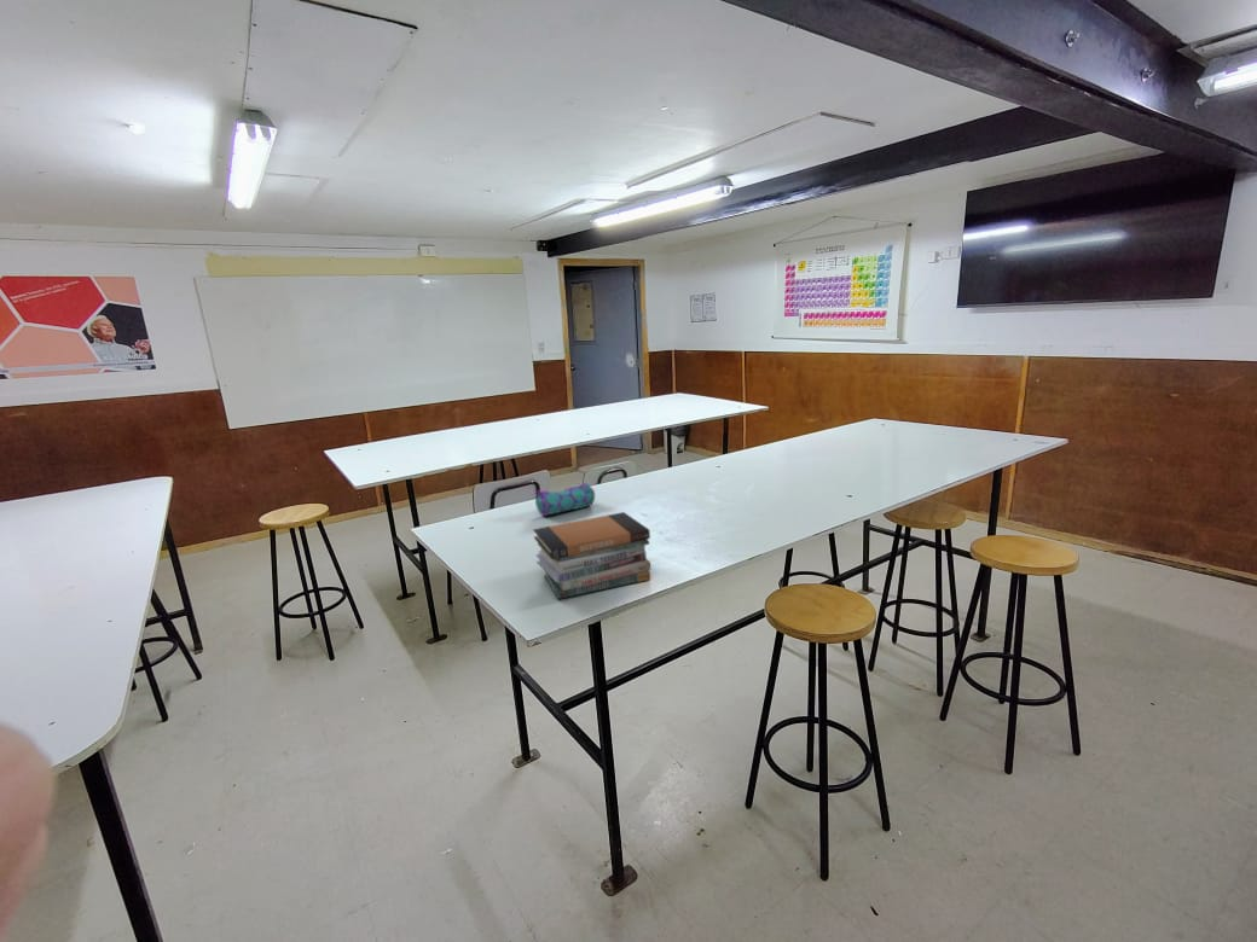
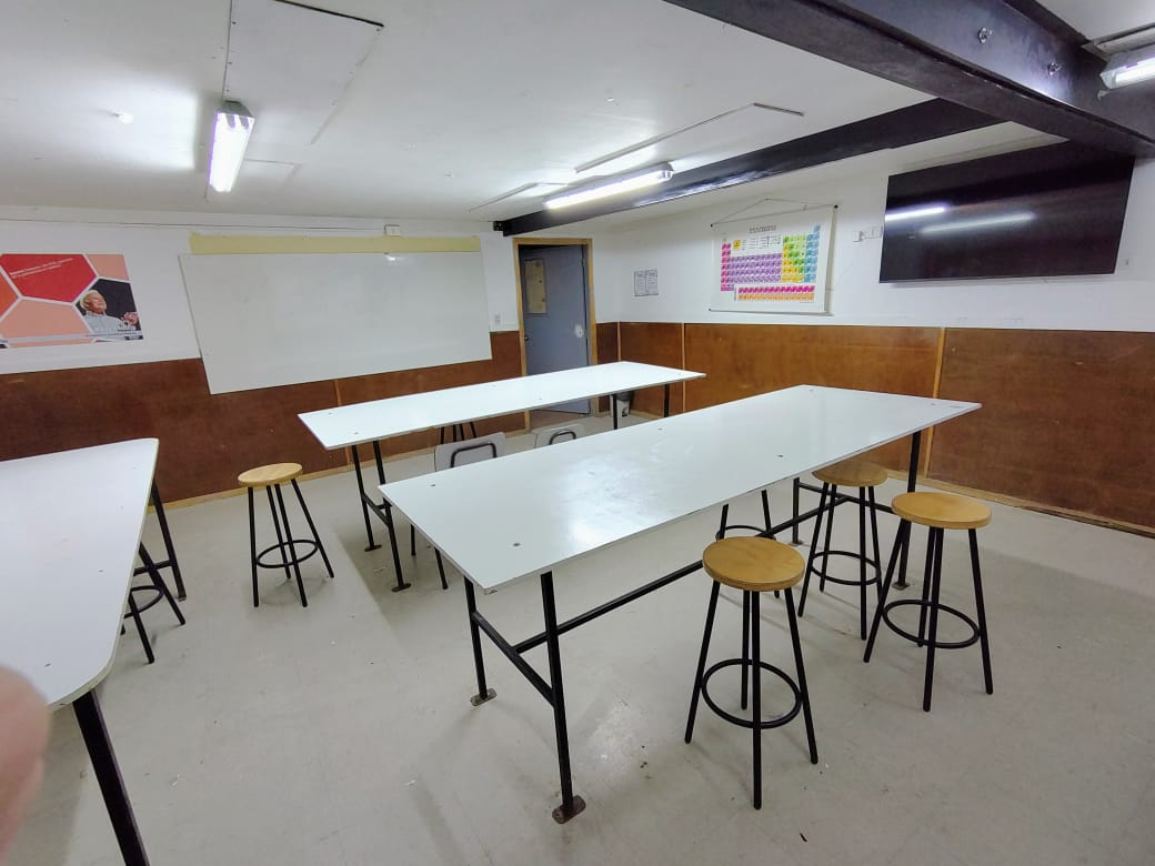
- book stack [532,511,651,600]
- pencil case [534,481,596,517]
